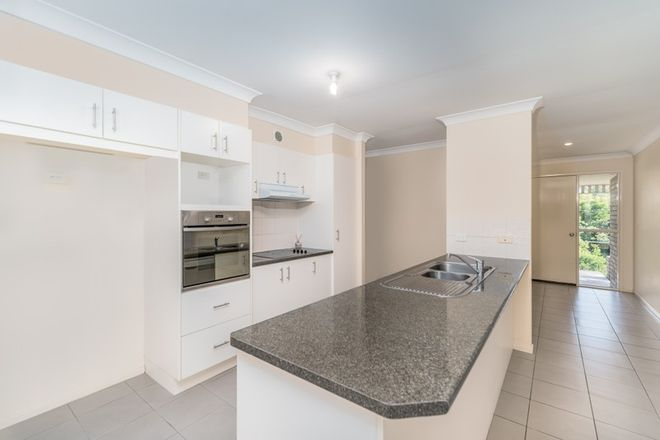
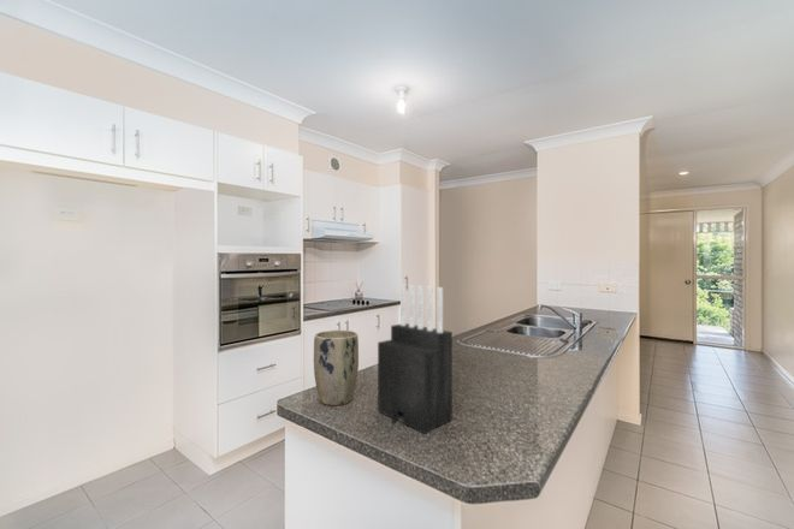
+ knife block [377,284,454,435]
+ plant pot [313,329,360,406]
